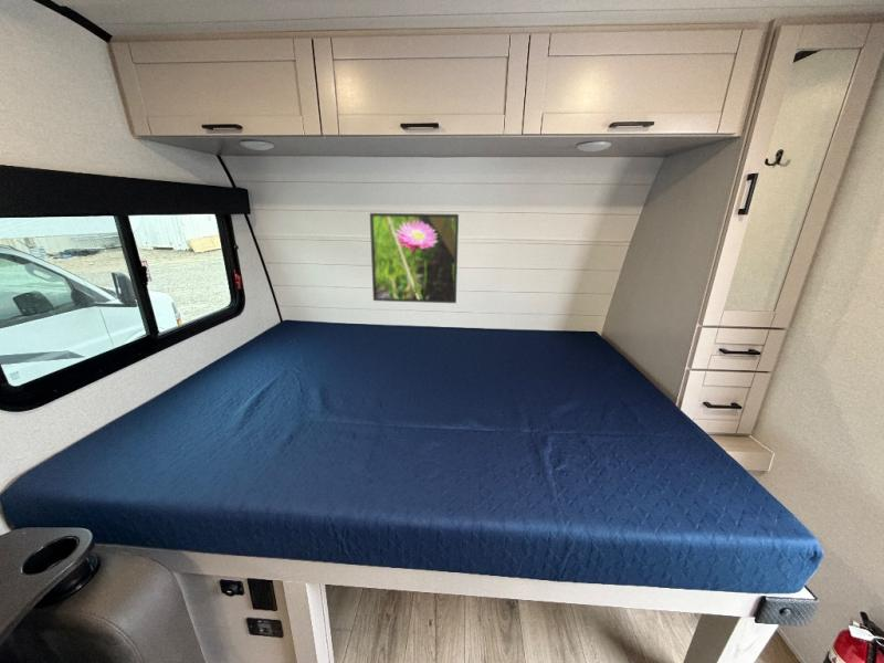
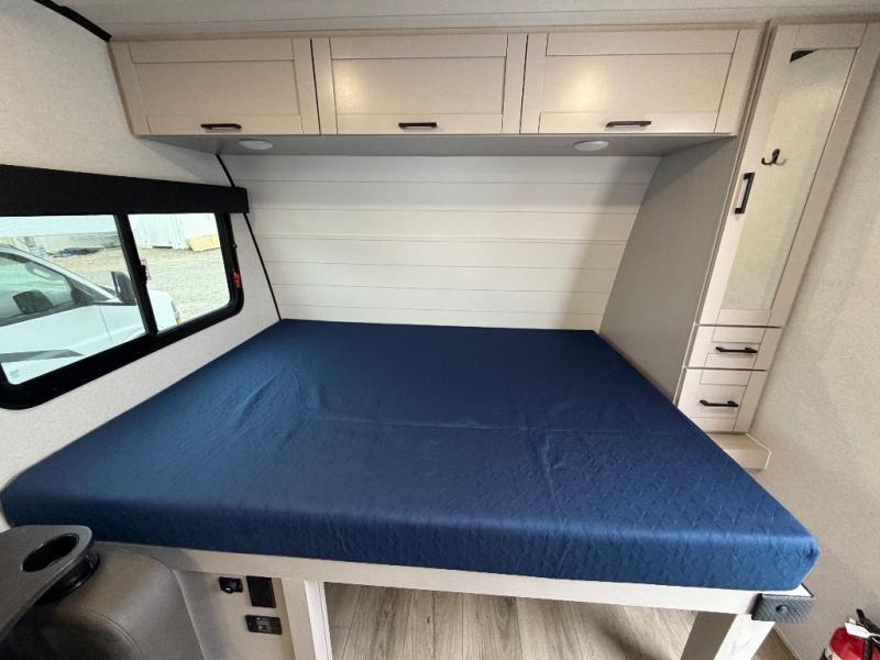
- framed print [369,212,460,304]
